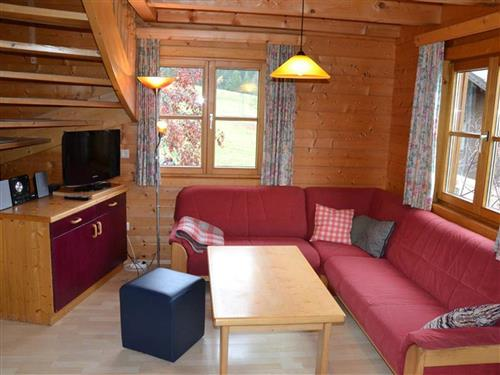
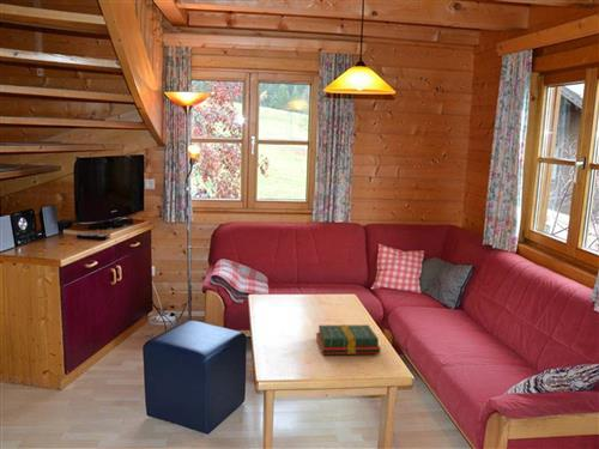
+ hardback book [315,323,381,356]
